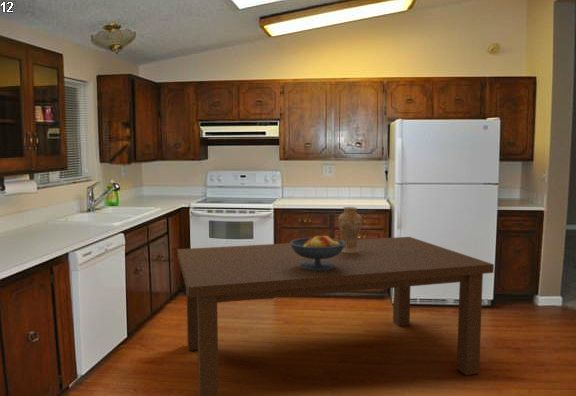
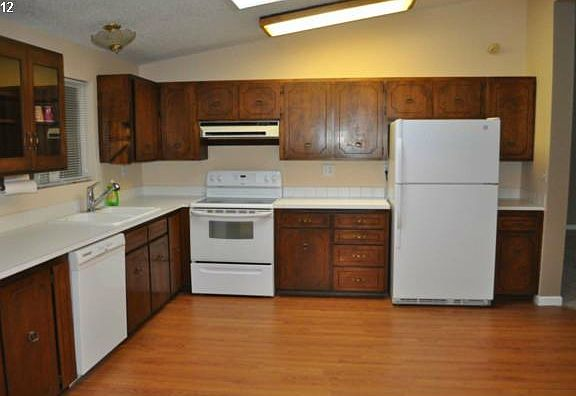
- vase [337,206,363,253]
- dining table [177,236,495,396]
- fruit bowl [289,233,345,271]
